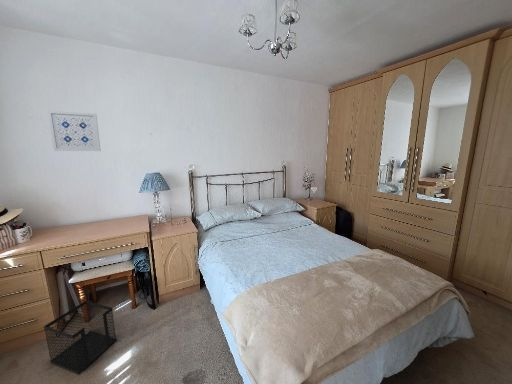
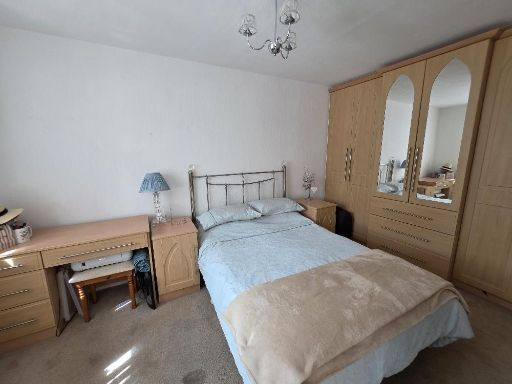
- wall art [47,110,102,152]
- wastebasket [43,300,118,376]
